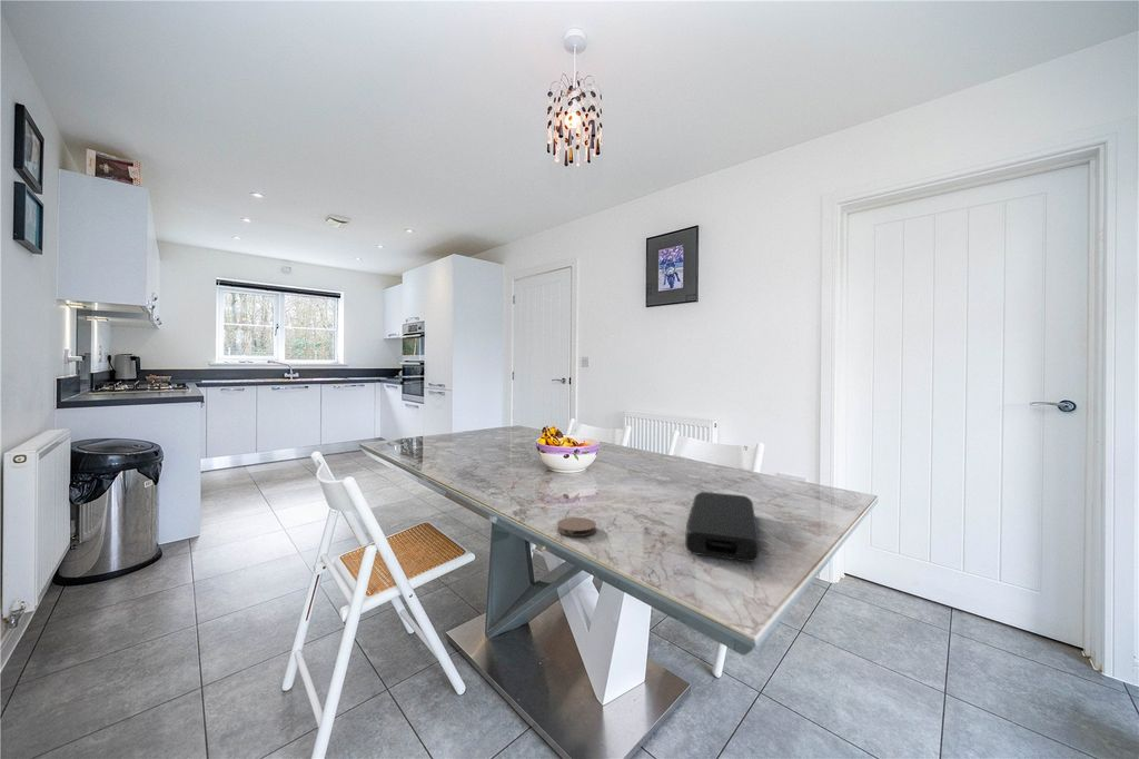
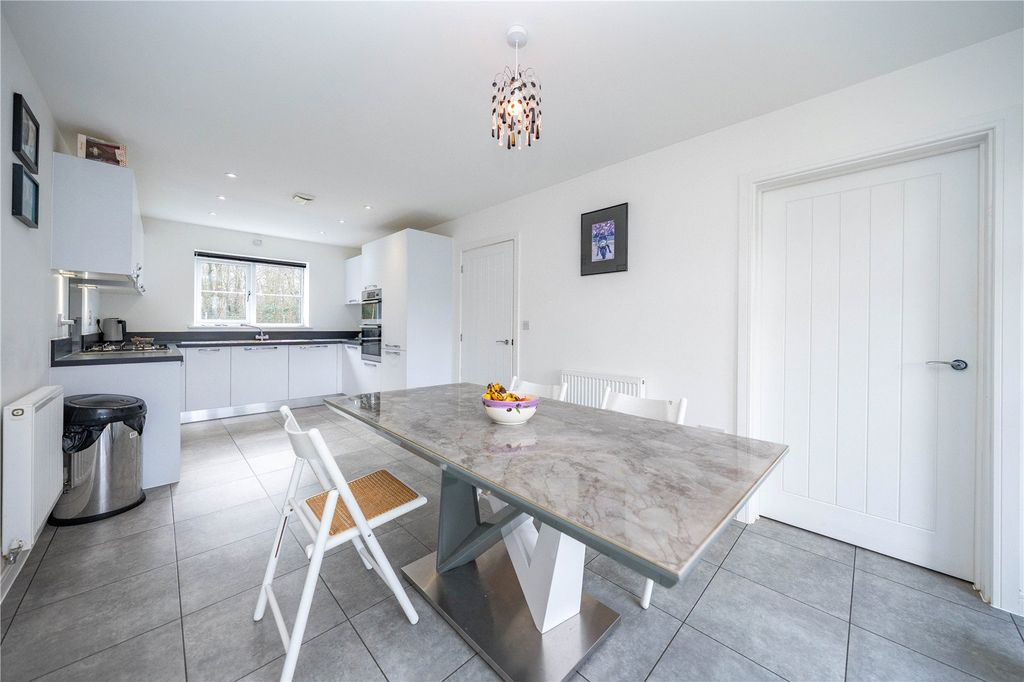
- coaster [556,516,597,538]
- power bank [684,491,760,563]
